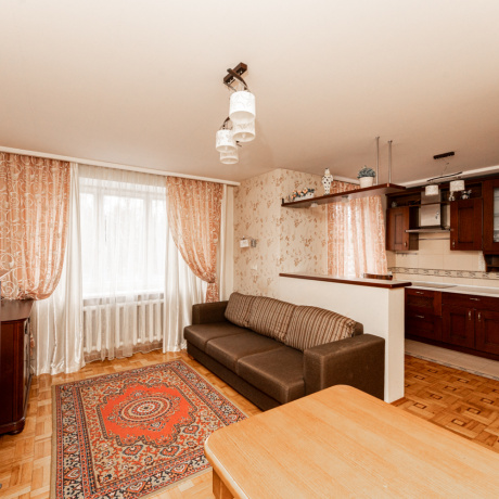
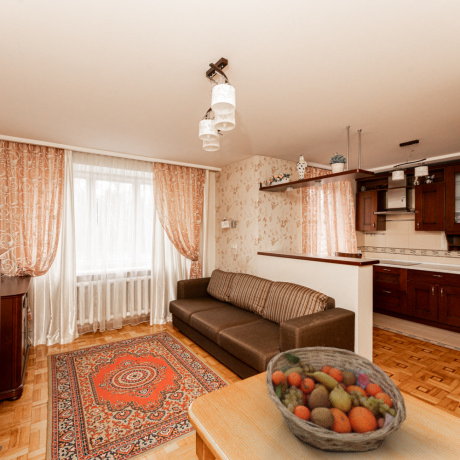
+ fruit basket [265,346,407,453]
